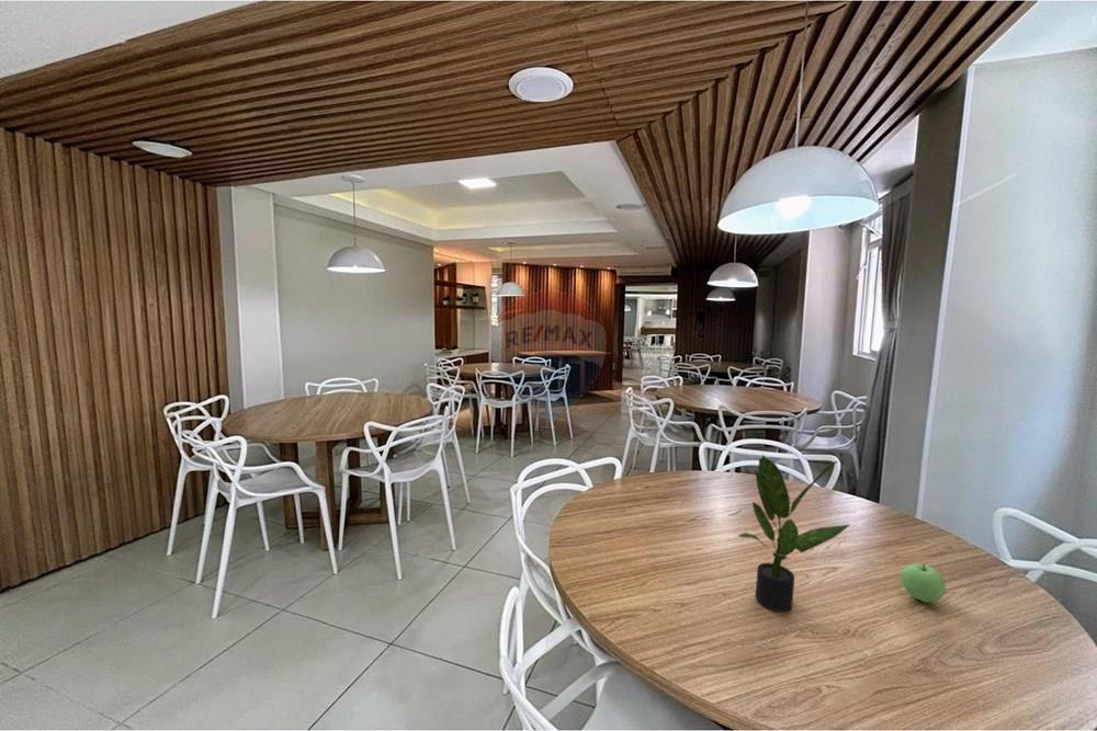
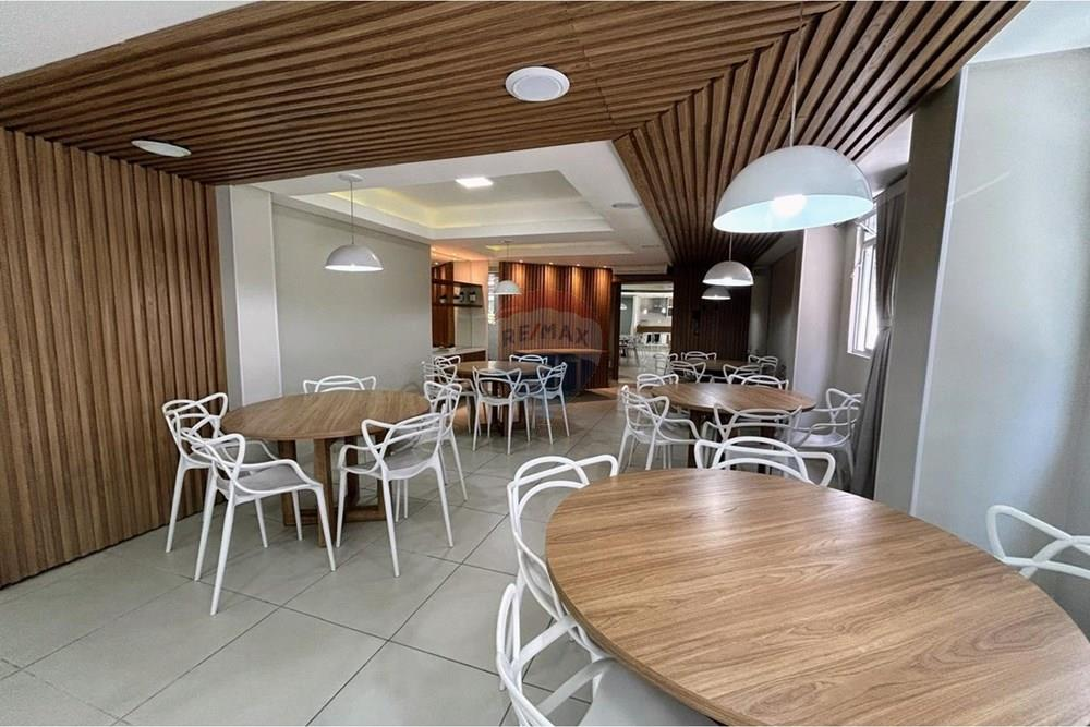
- apple [900,563,947,604]
- potted plant [737,454,851,613]
